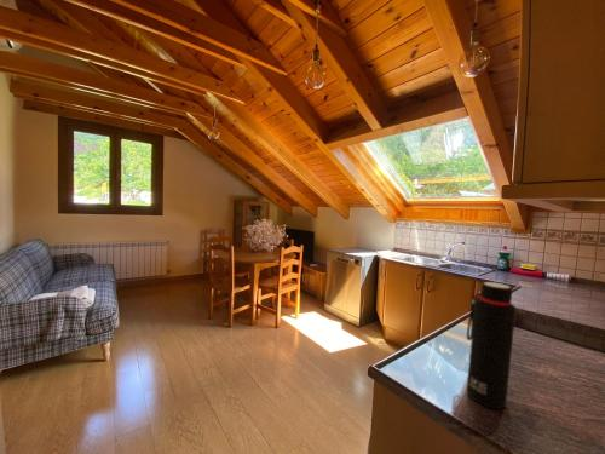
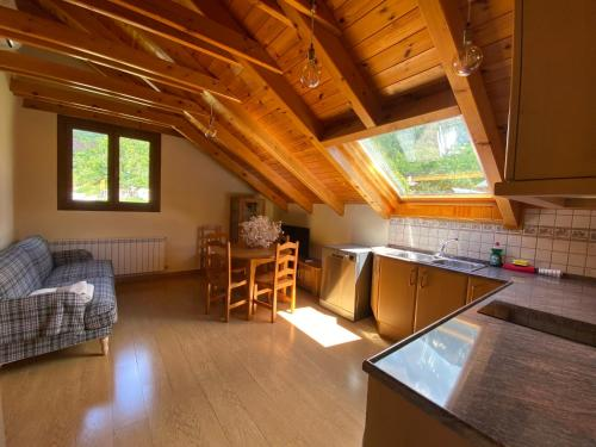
- water bottle [466,281,517,410]
